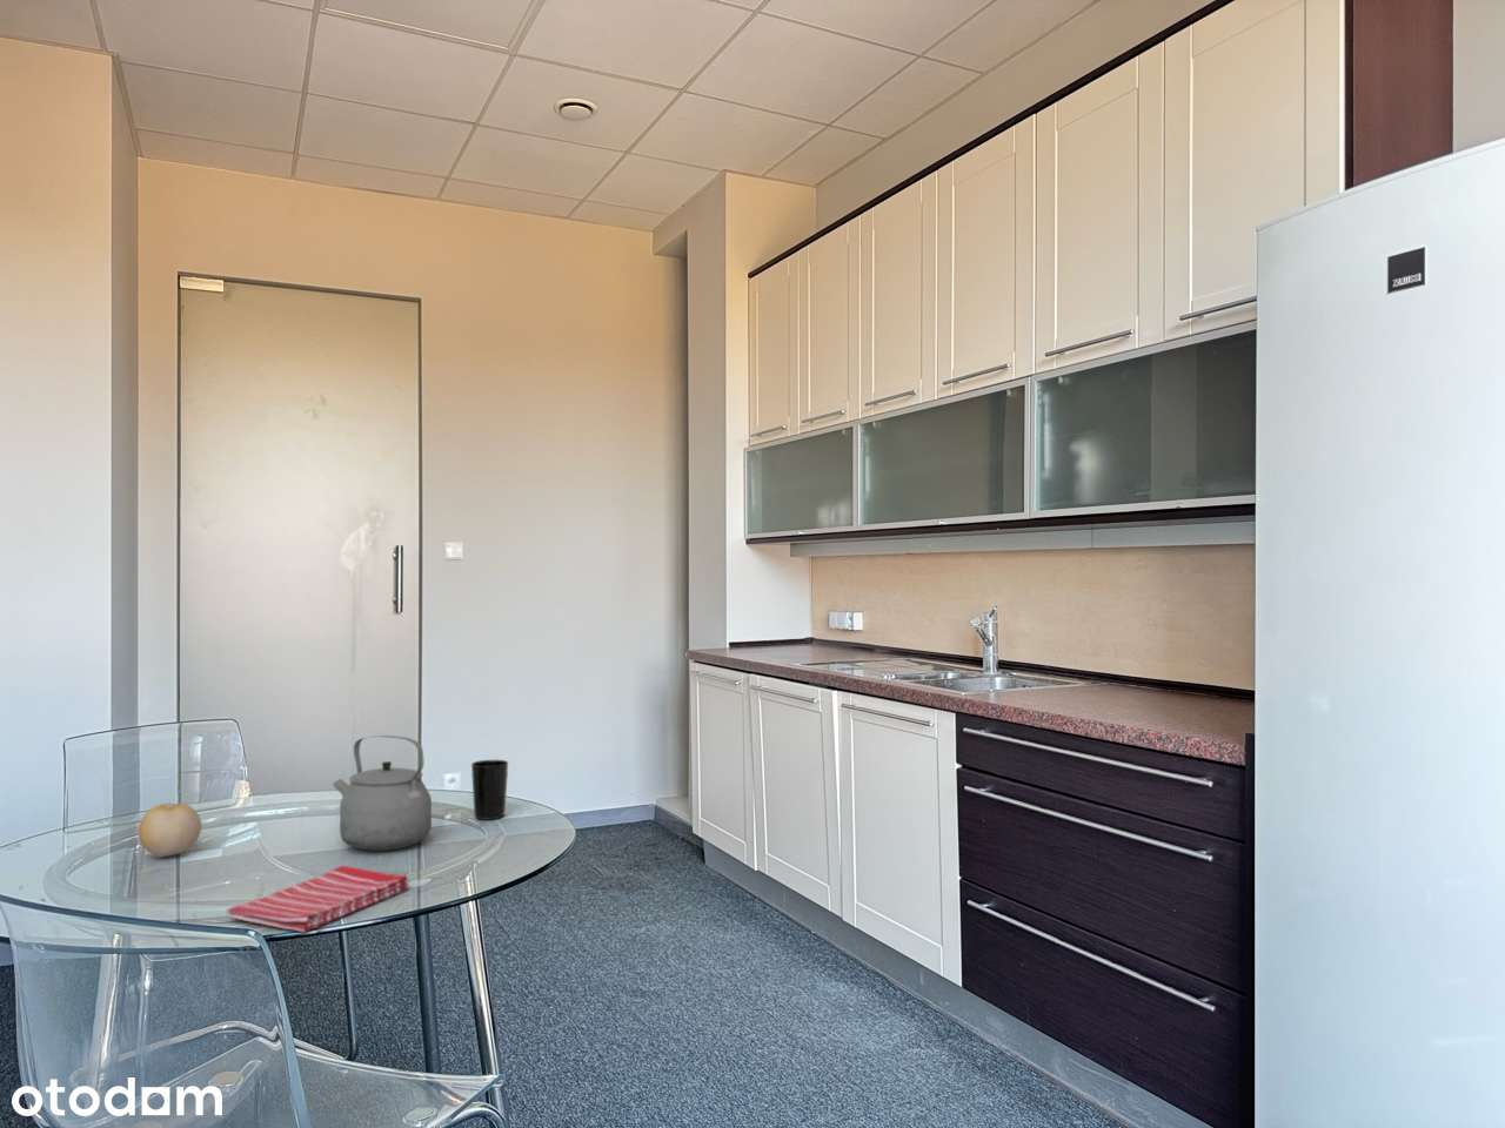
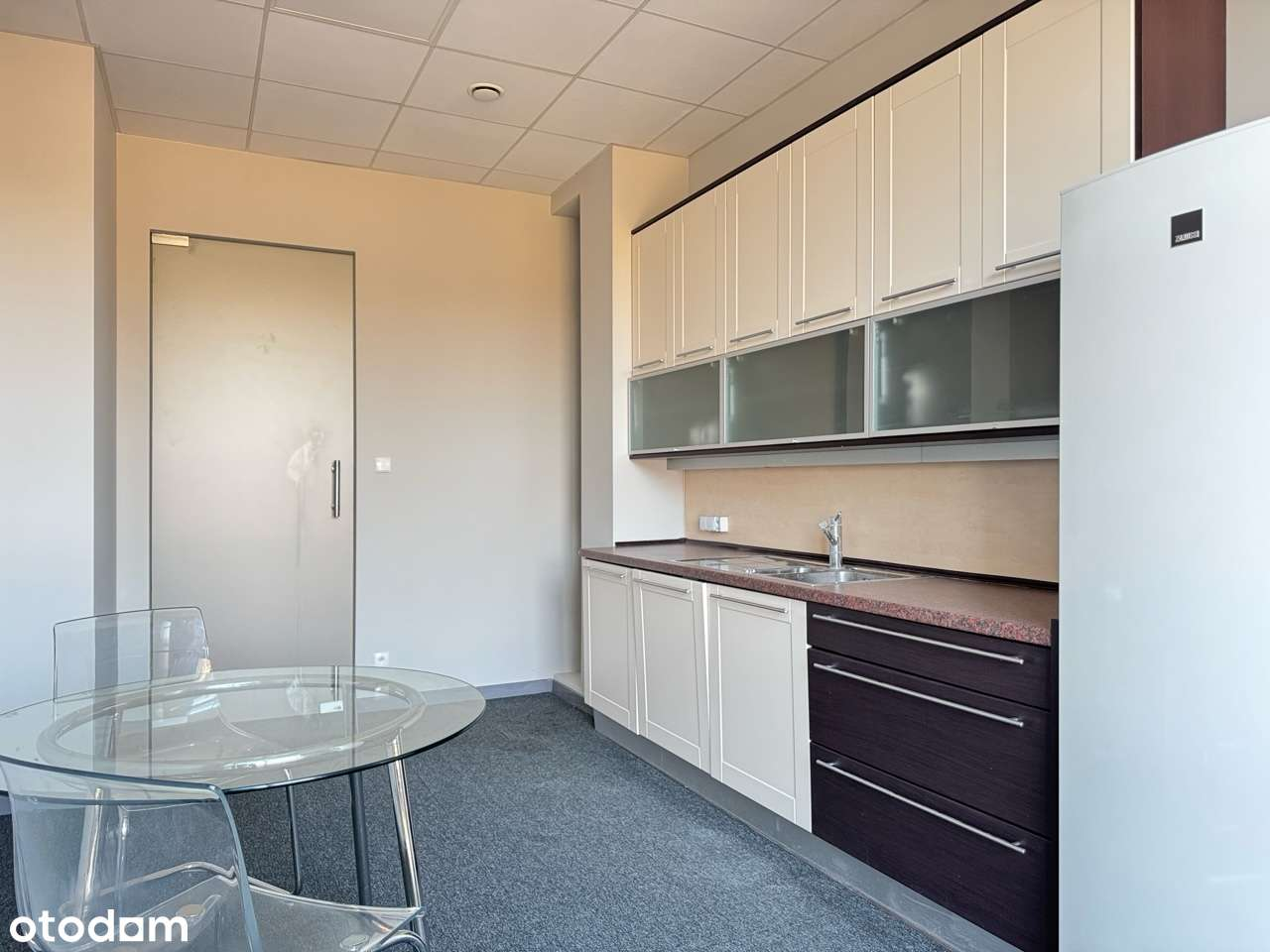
- dish towel [225,865,409,932]
- tea kettle [332,735,433,852]
- fruit [137,802,203,858]
- cup [470,760,510,821]
